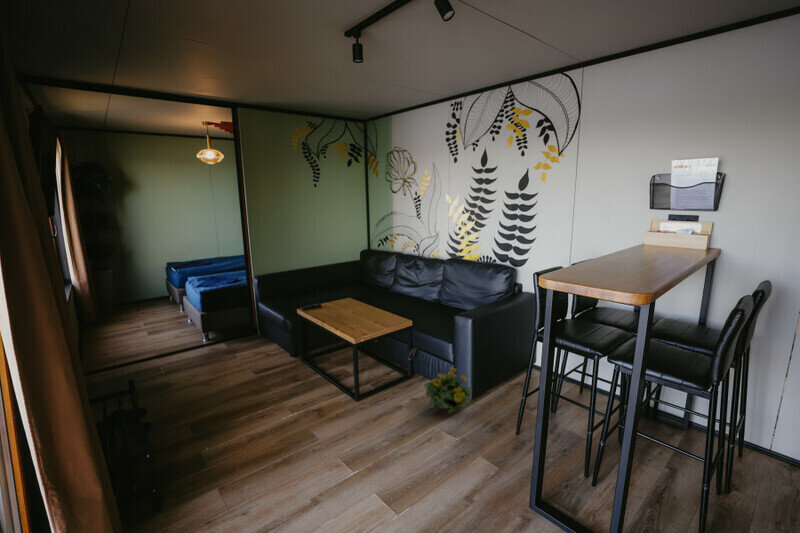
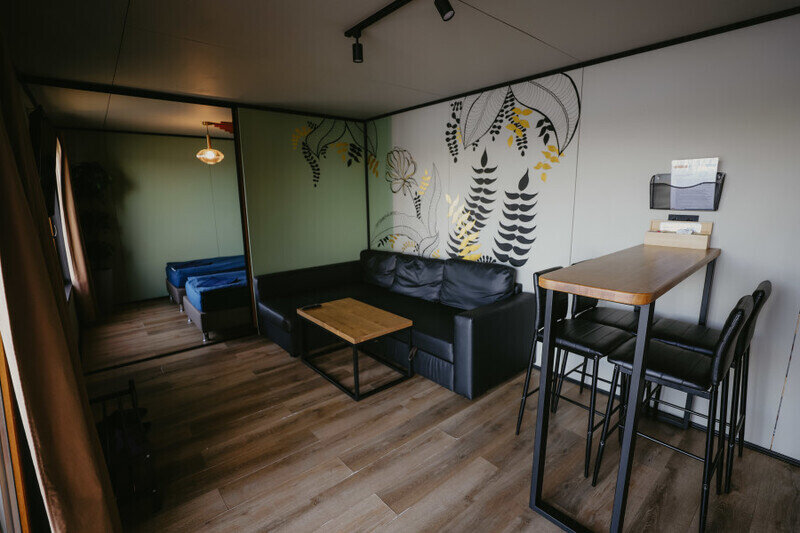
- flowering plant [423,366,473,415]
